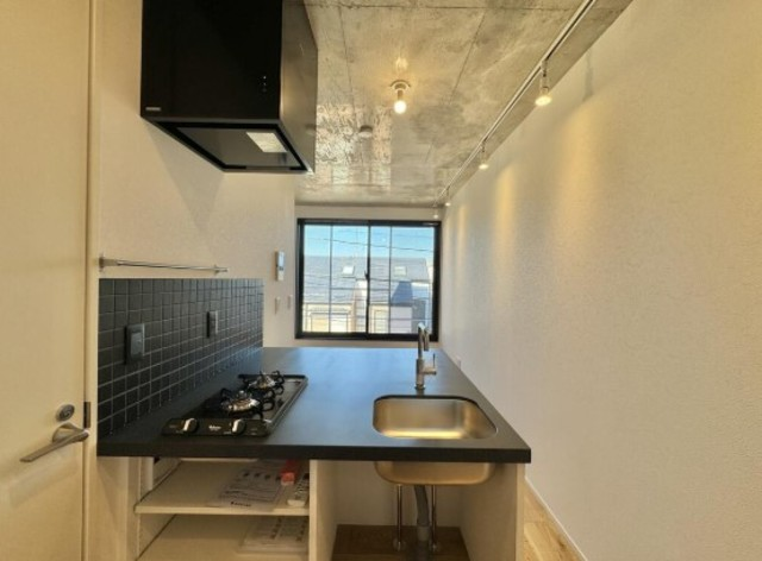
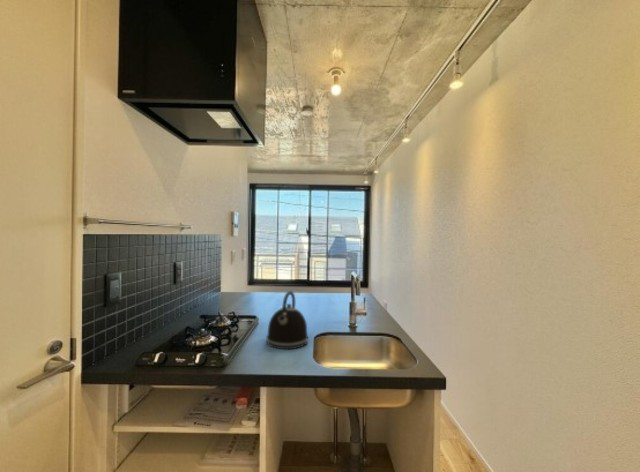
+ kettle [265,290,309,350]
